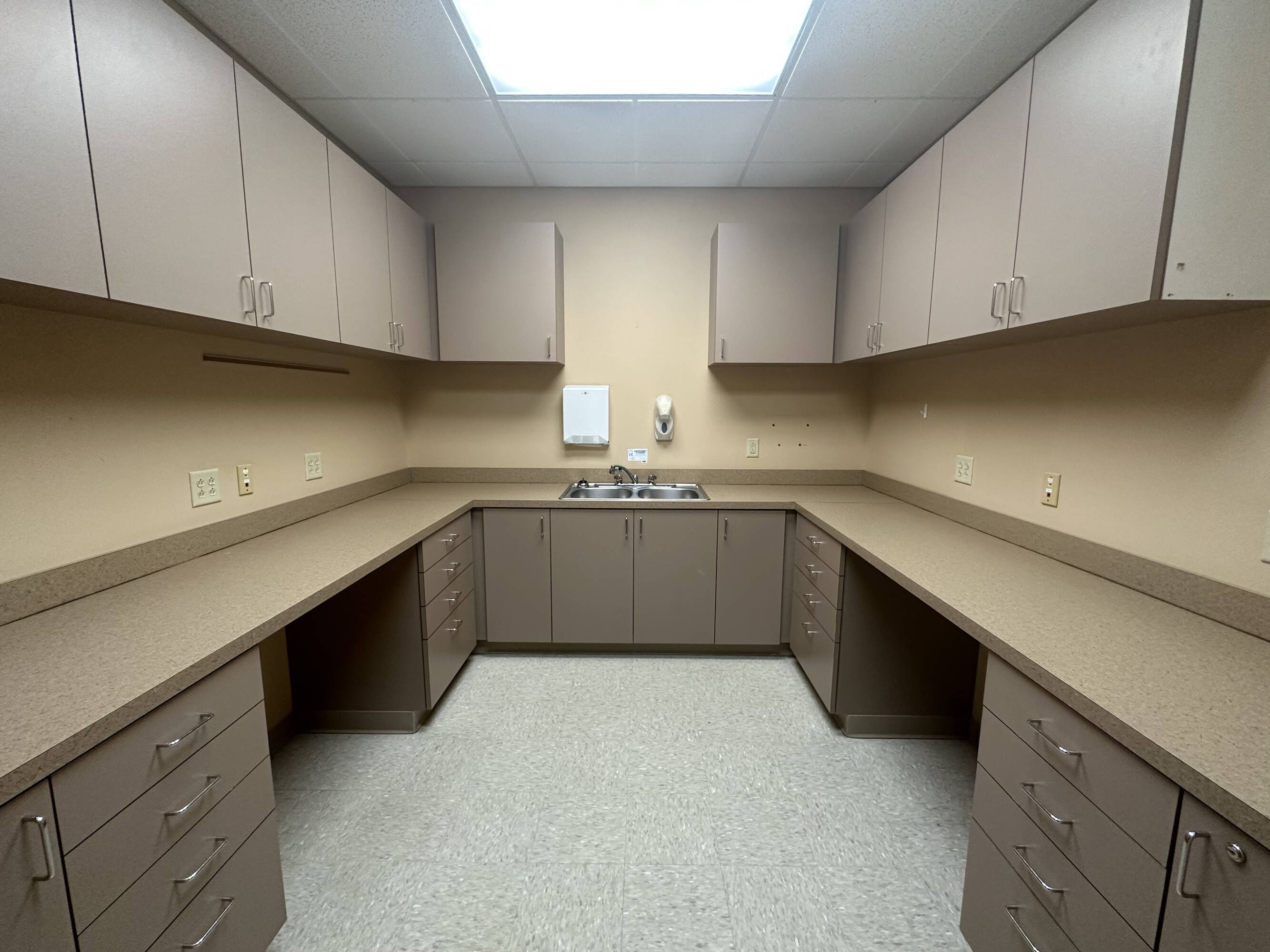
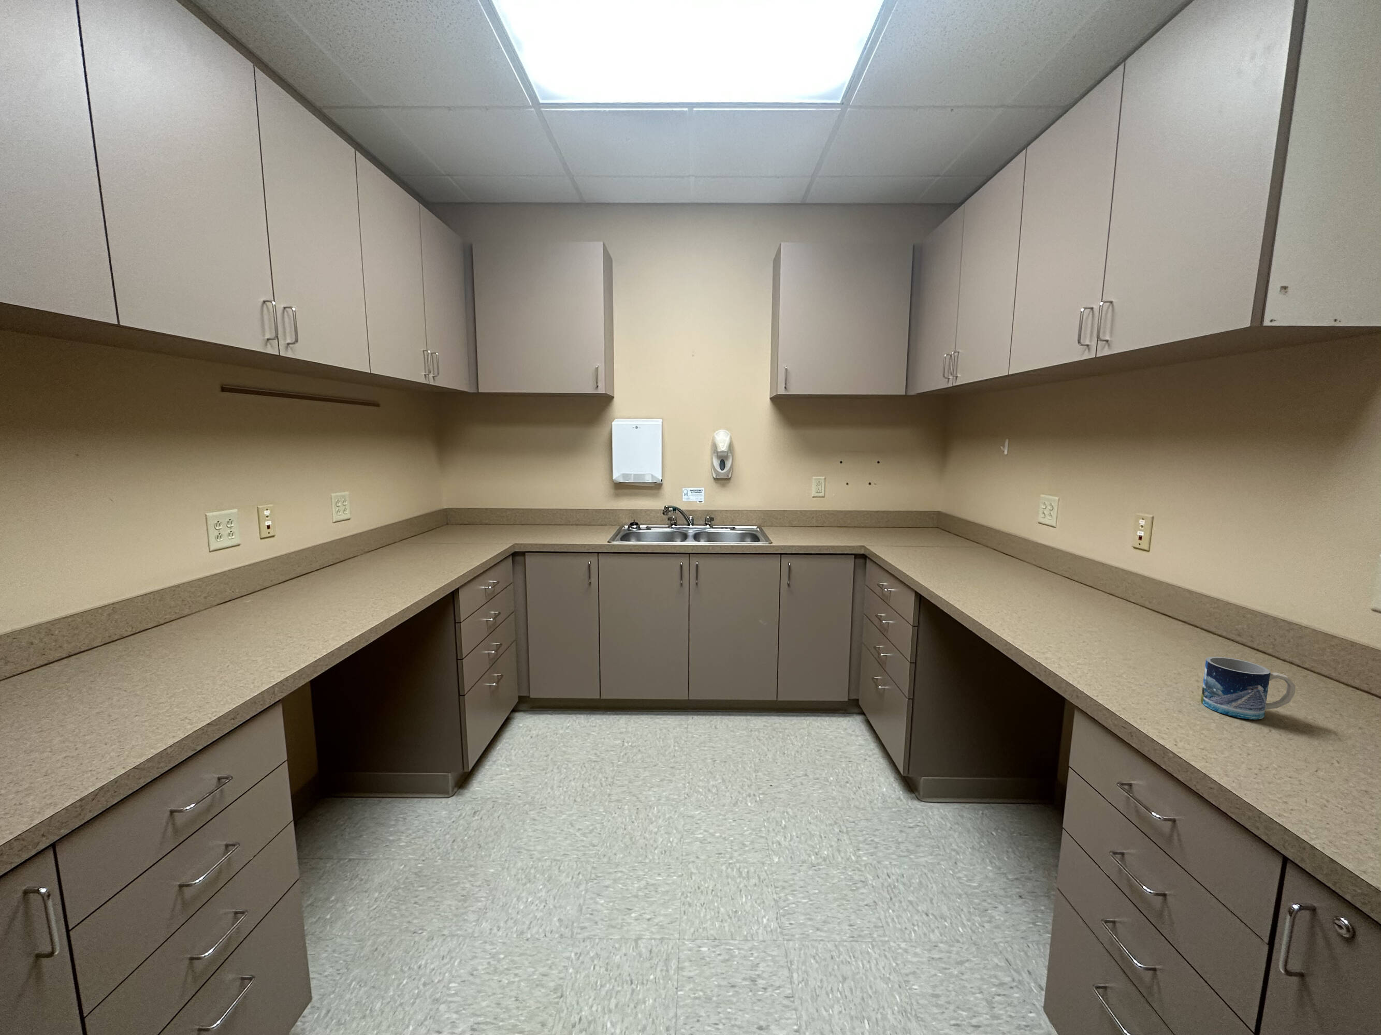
+ mug [1200,657,1296,720]
